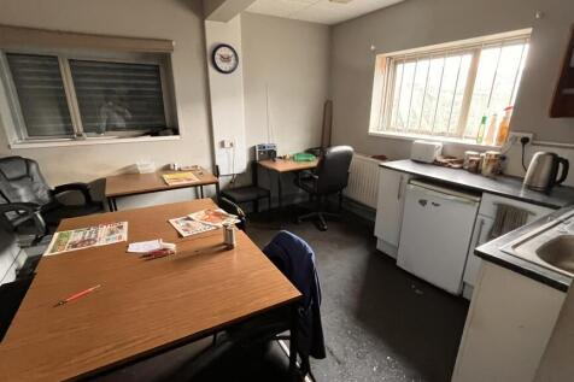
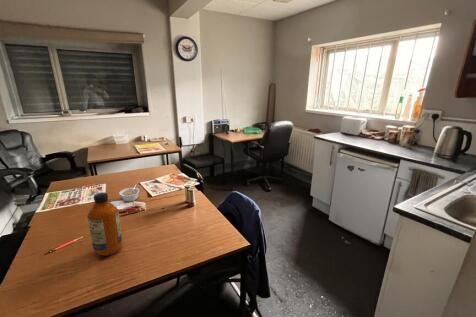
+ bottle [86,191,123,257]
+ legume [118,184,141,203]
